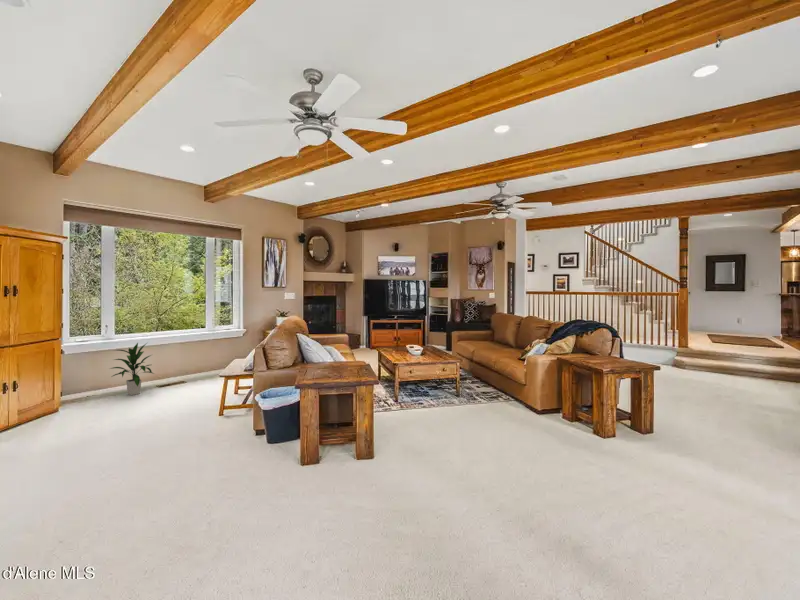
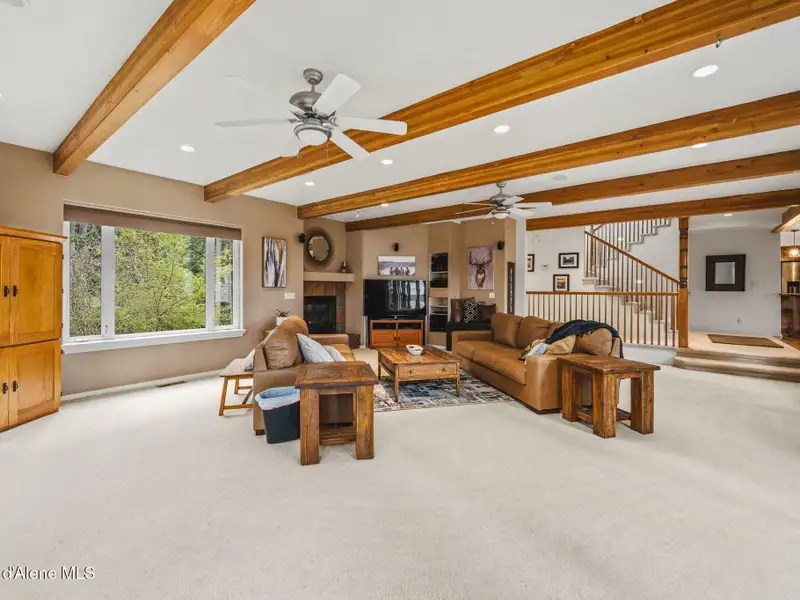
- indoor plant [109,341,155,396]
